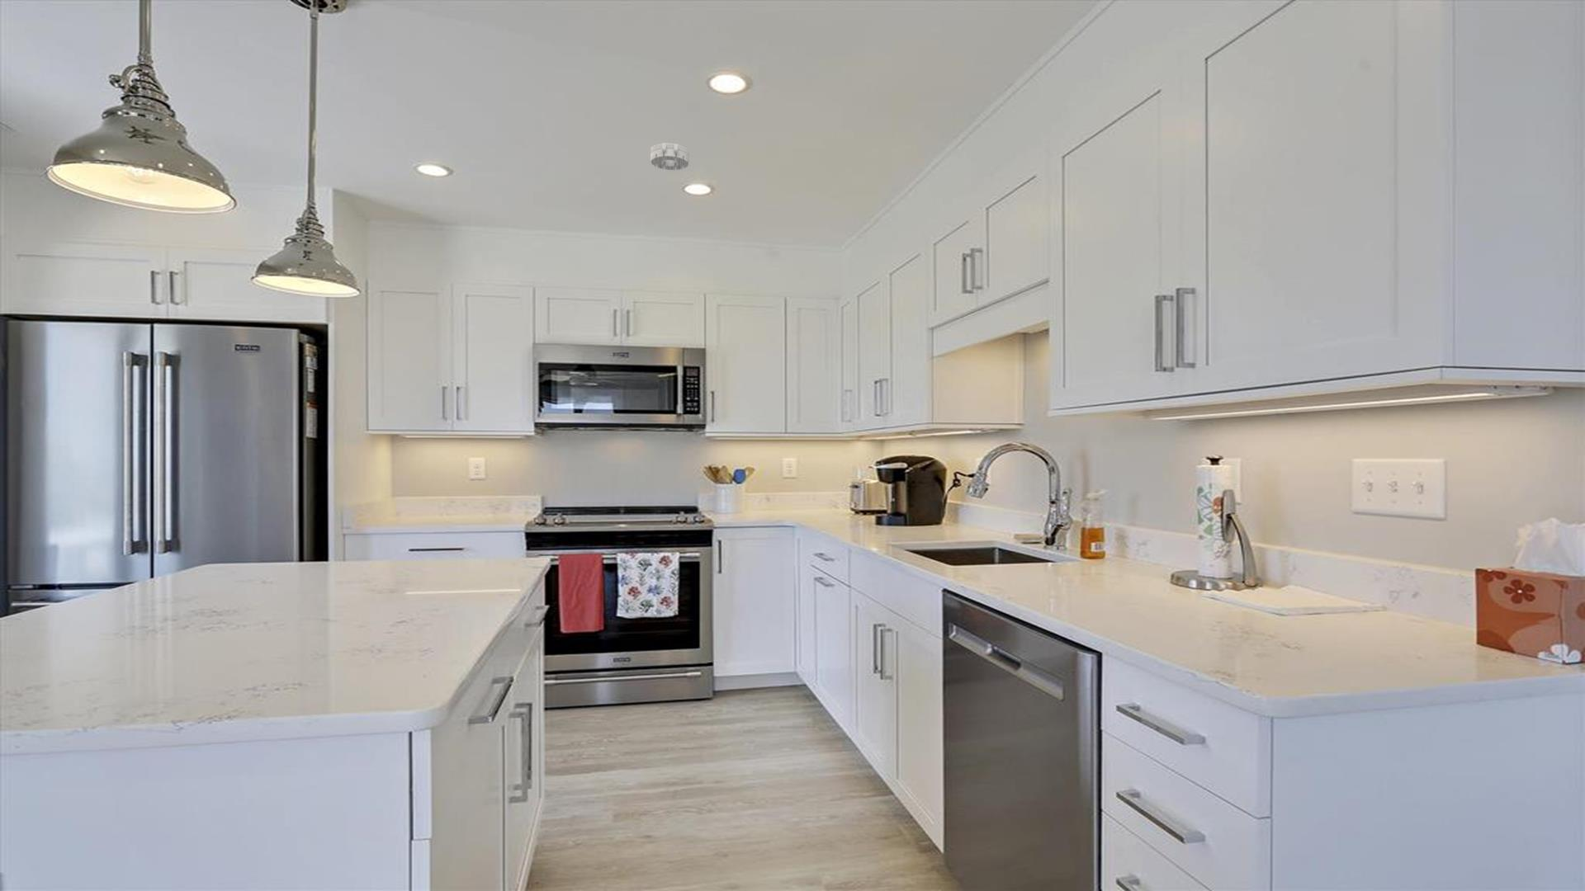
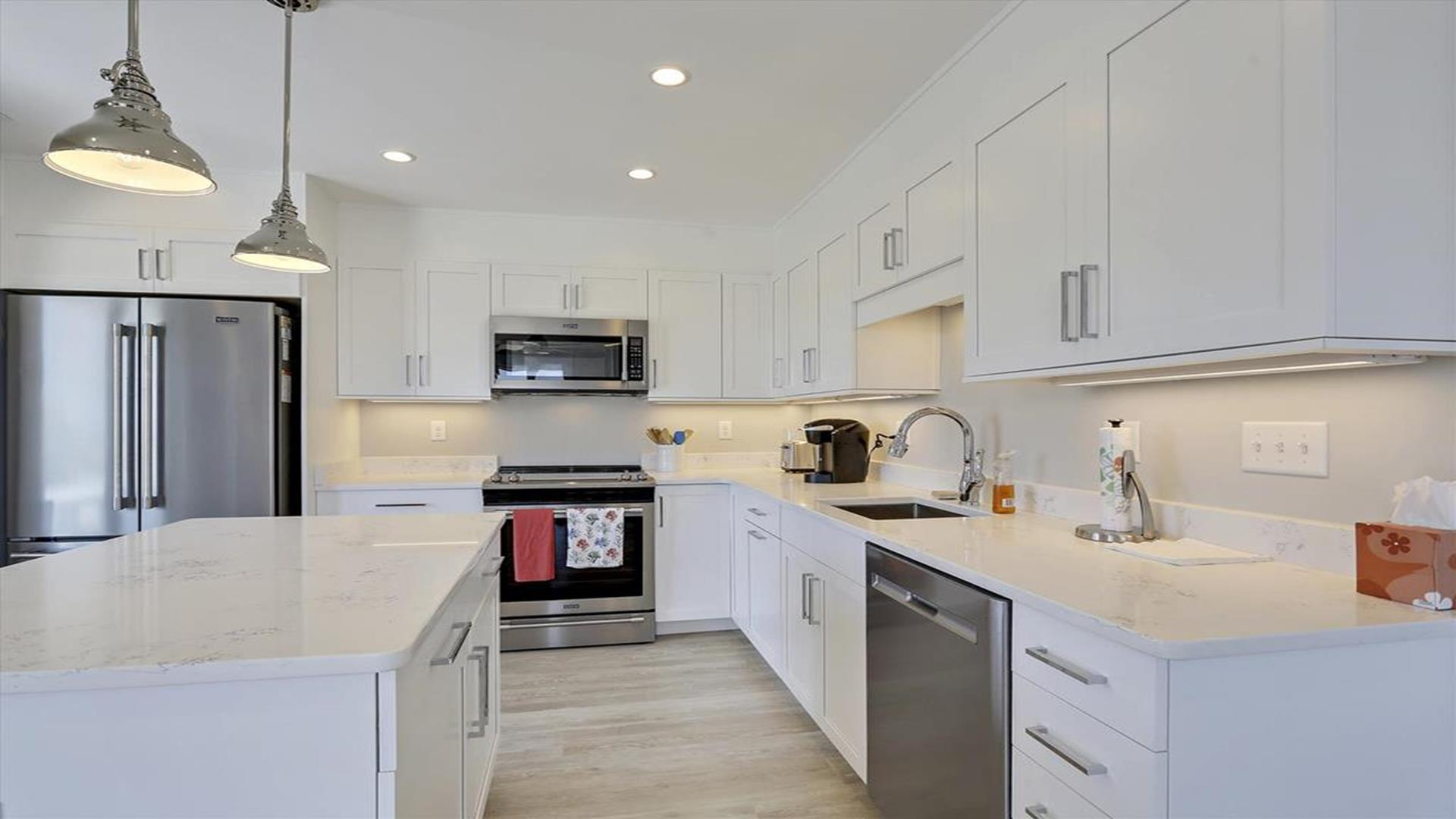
- smoke detector [650,141,689,171]
